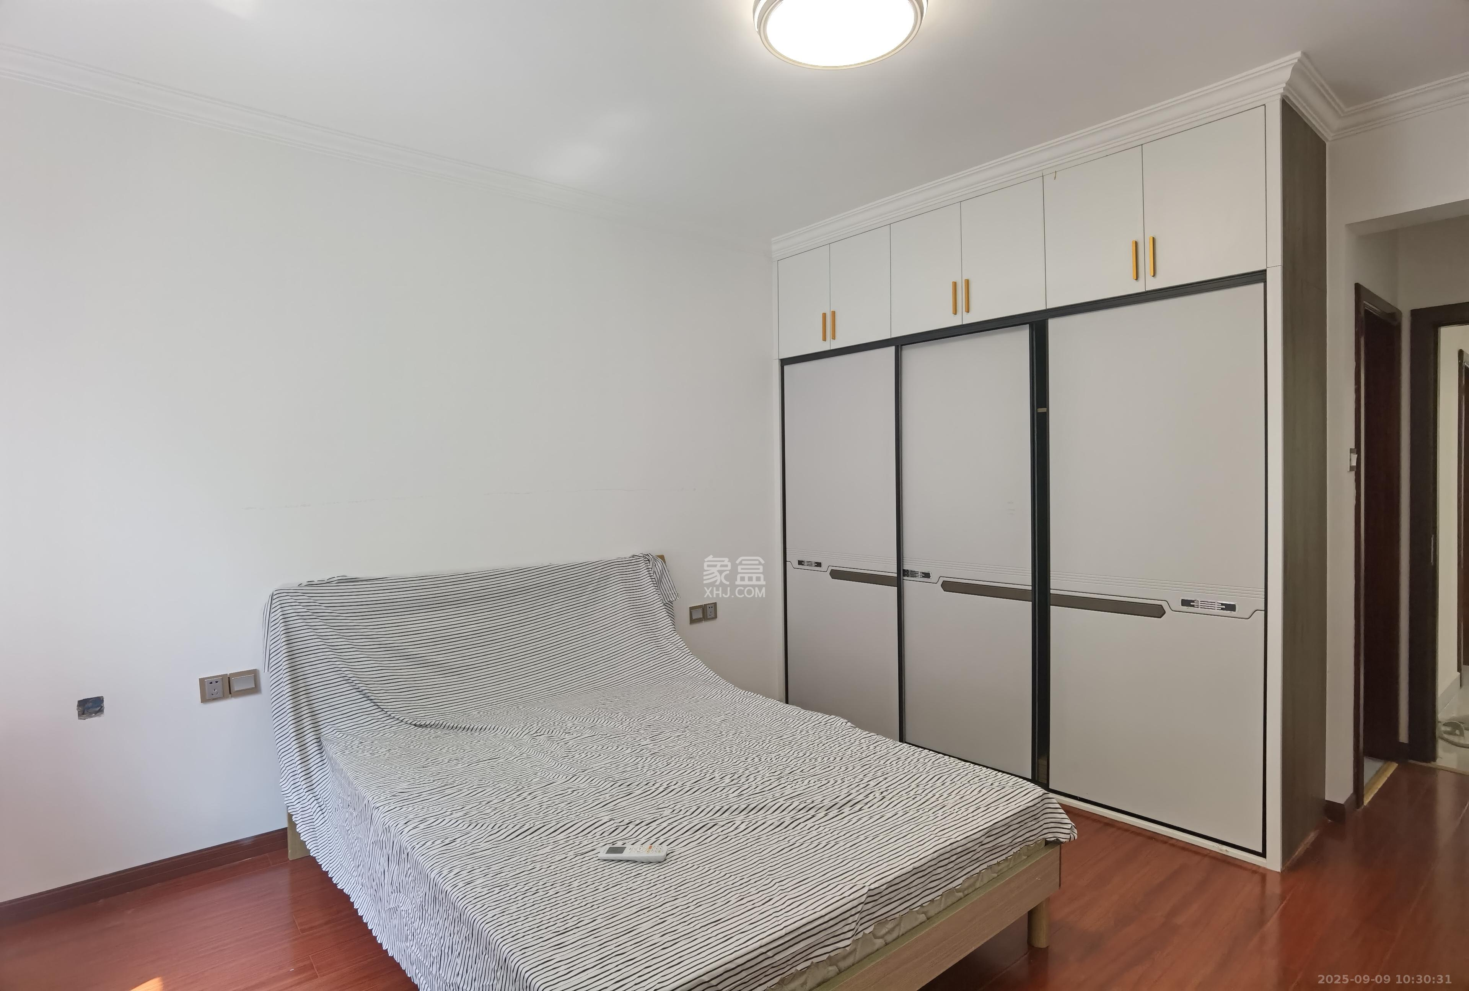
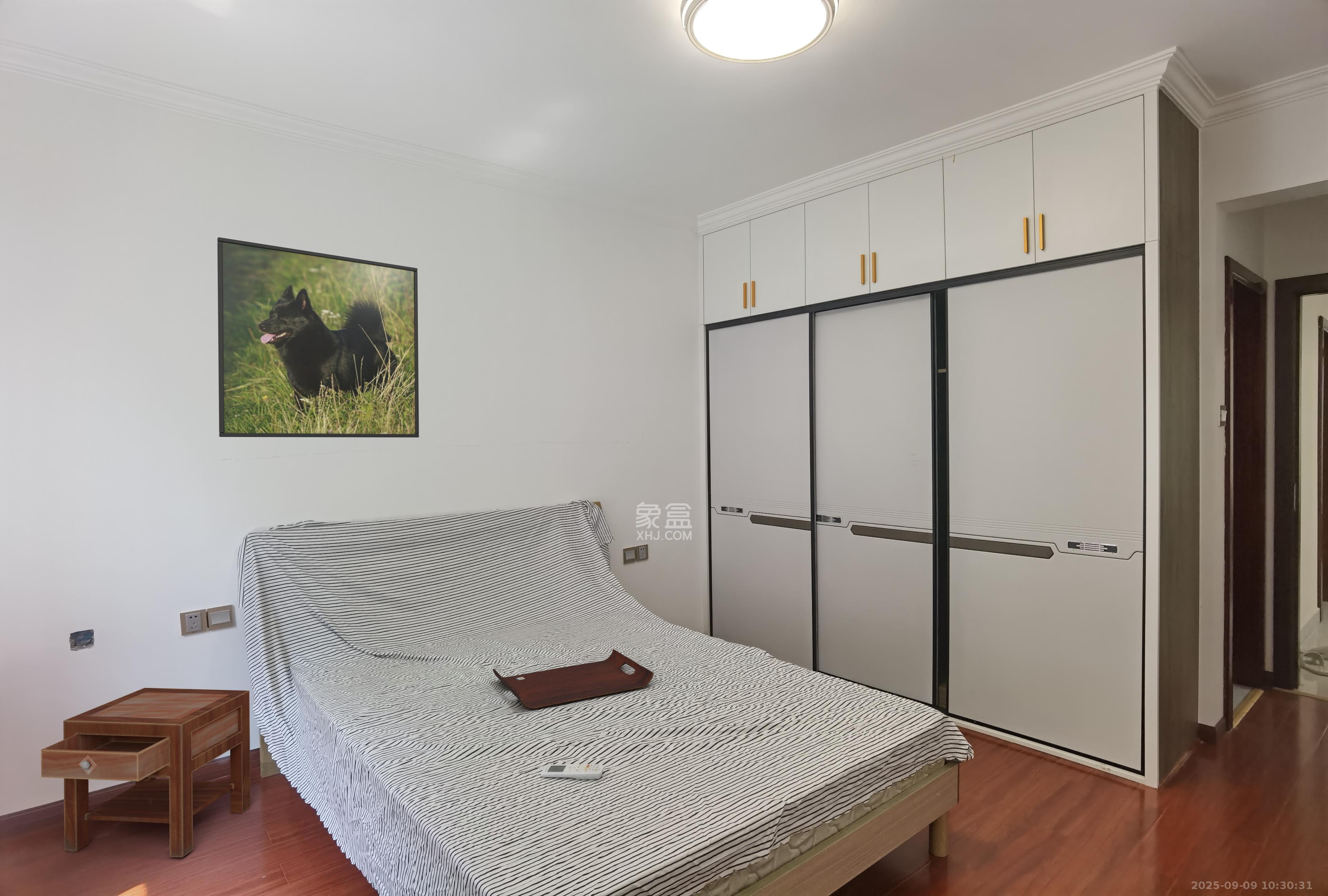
+ nightstand [41,688,251,858]
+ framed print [217,237,419,438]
+ serving tray [492,649,654,709]
